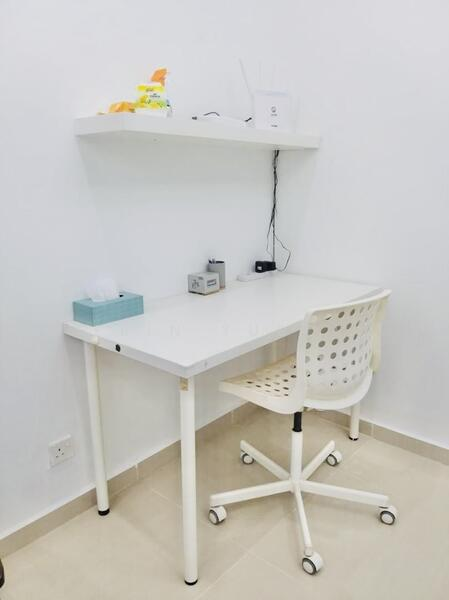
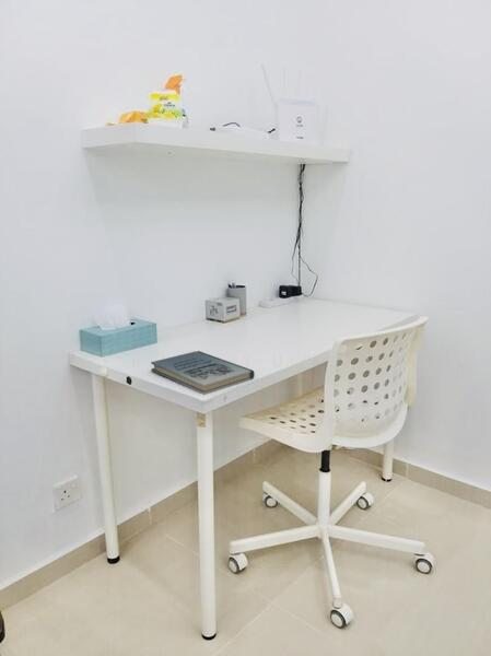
+ book [150,350,256,396]
